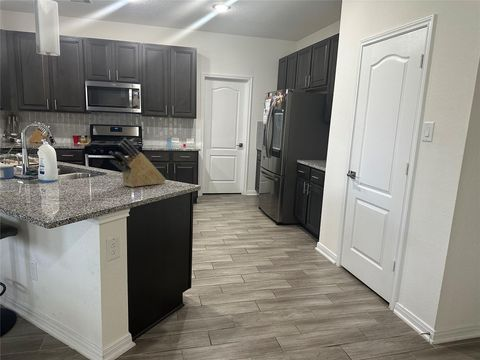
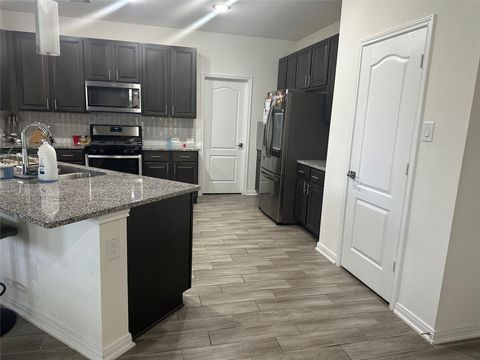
- knife block [108,137,167,188]
